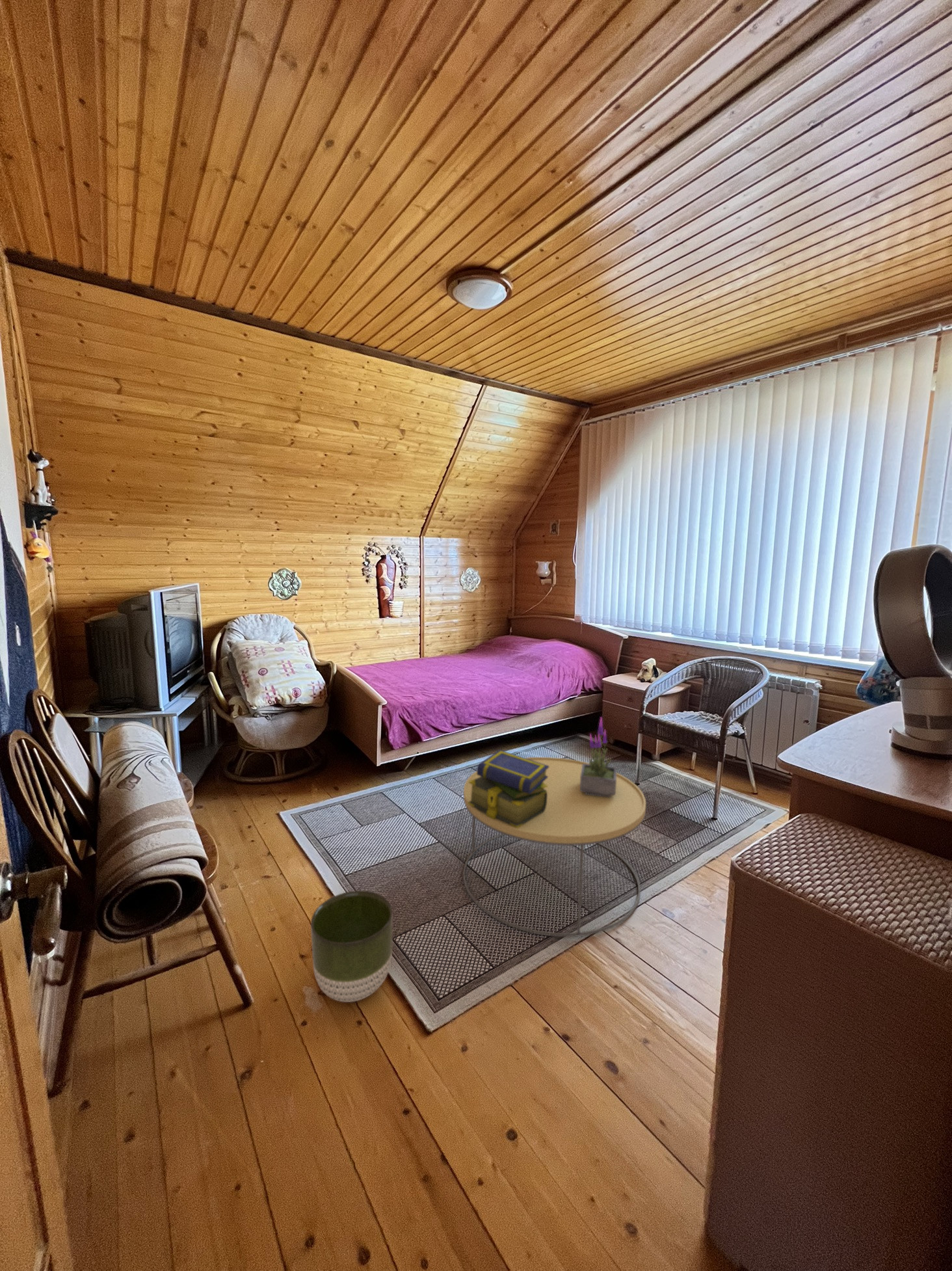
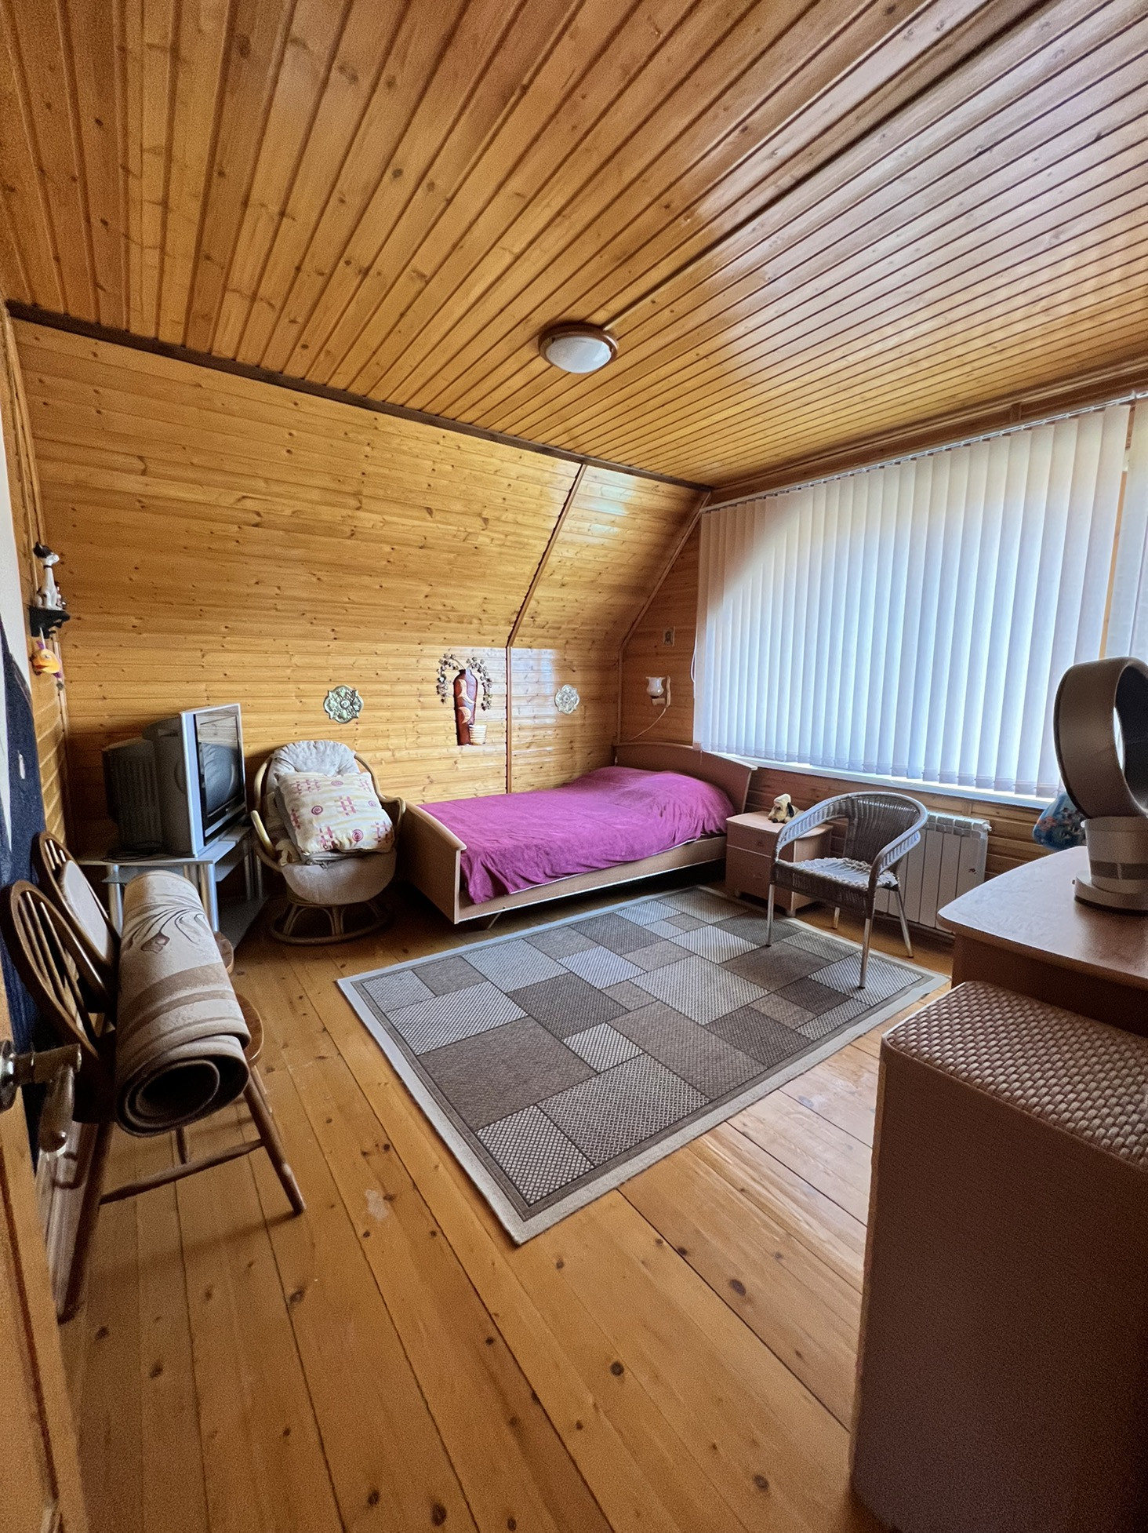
- stack of books [468,749,549,829]
- potted plant [580,716,617,797]
- planter [310,890,393,1003]
- coffee table [462,756,646,937]
